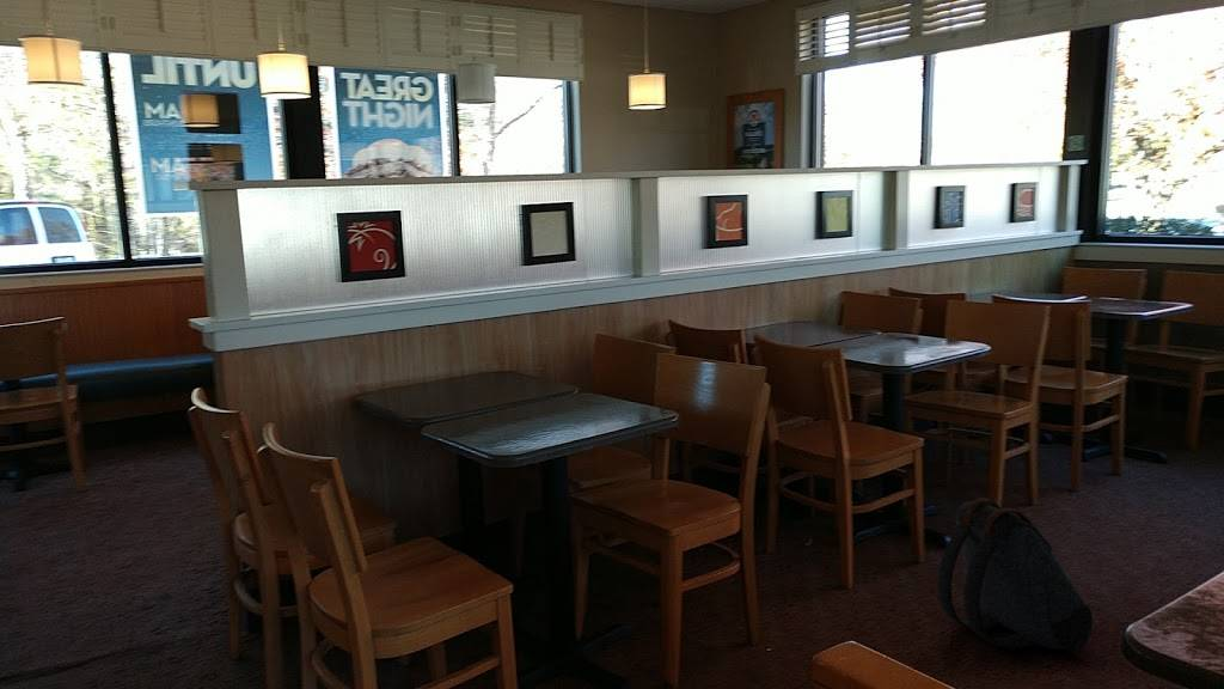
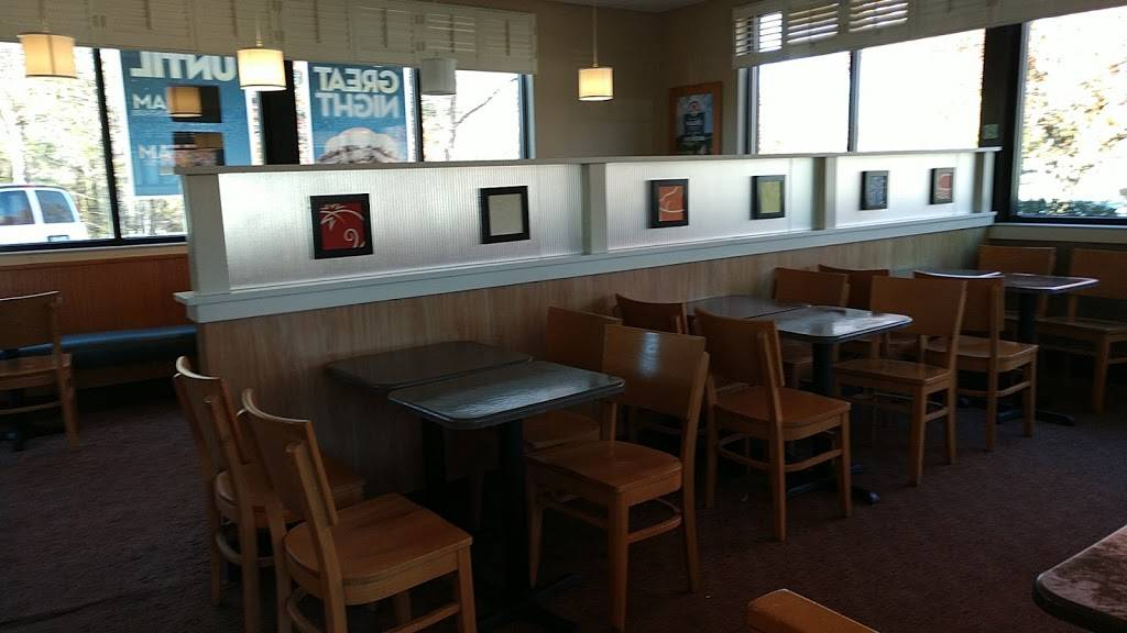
- backpack [936,496,1094,651]
